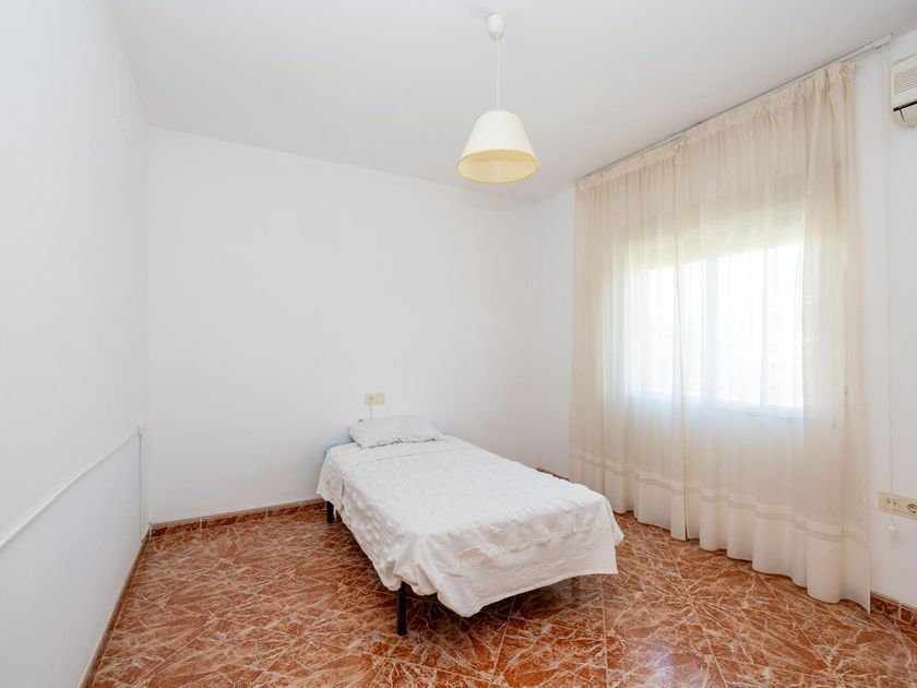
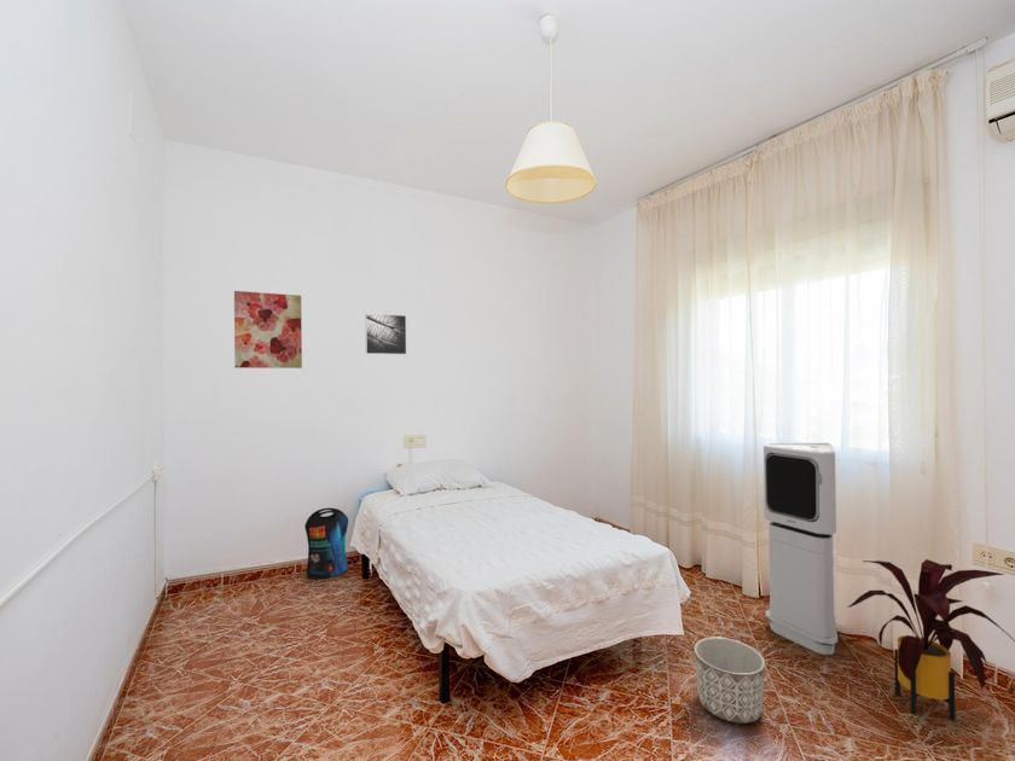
+ air purifier [762,442,839,656]
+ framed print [364,312,407,356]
+ wall art [233,290,303,370]
+ pouch [303,507,349,580]
+ house plant [846,558,1015,722]
+ planter [694,635,766,725]
